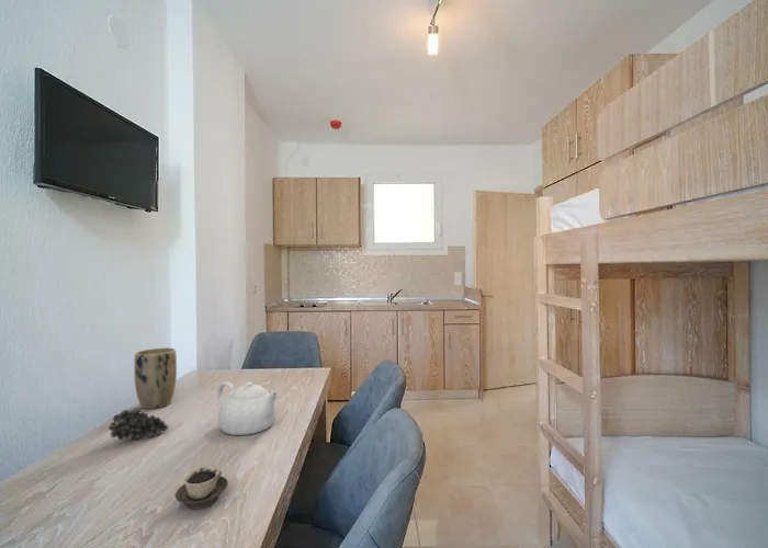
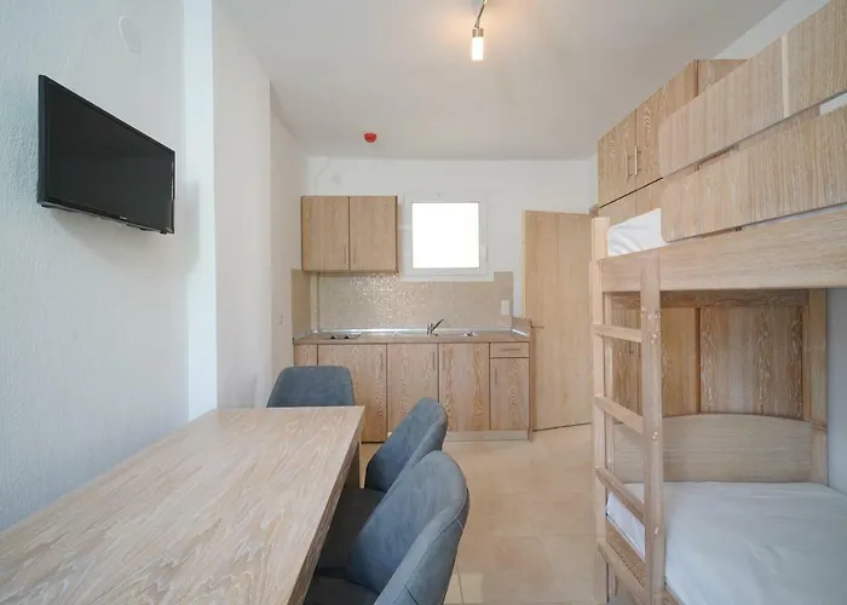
- teapot [216,380,280,436]
- plant pot [133,346,178,410]
- fruit [108,407,169,441]
- cup [174,466,229,510]
